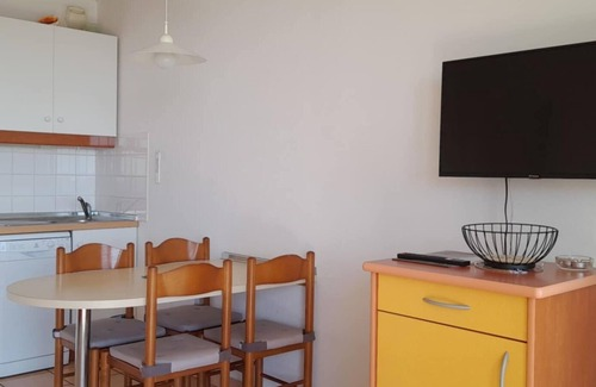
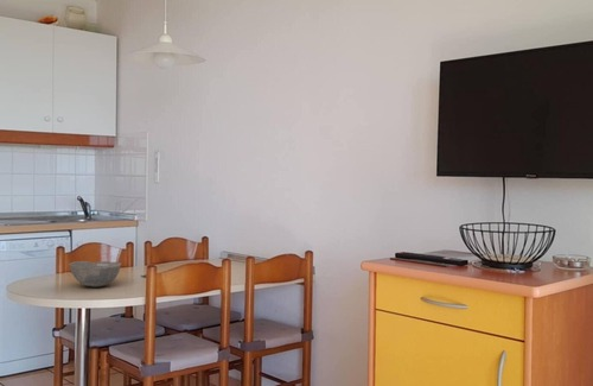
+ bowl [68,260,122,287]
